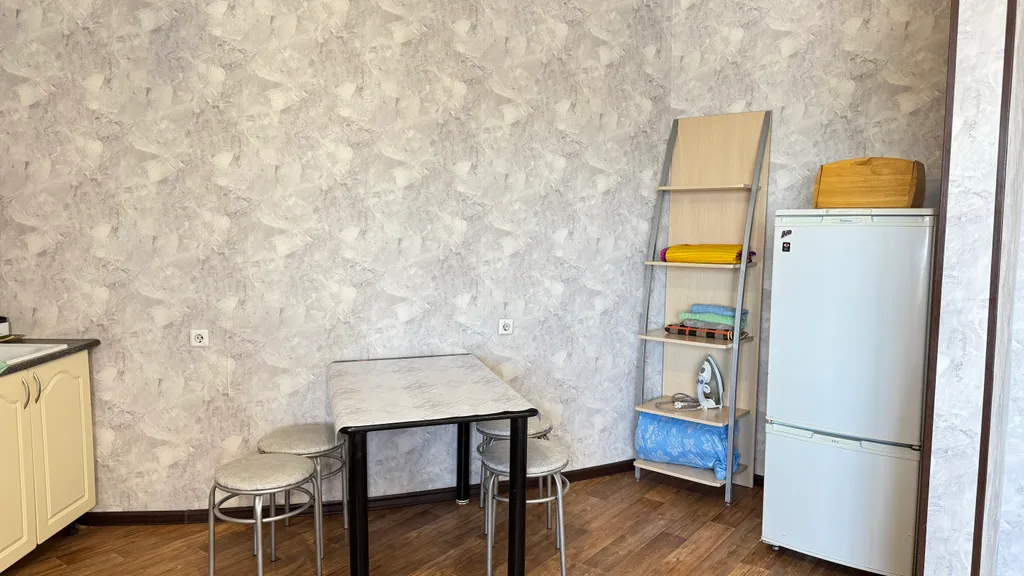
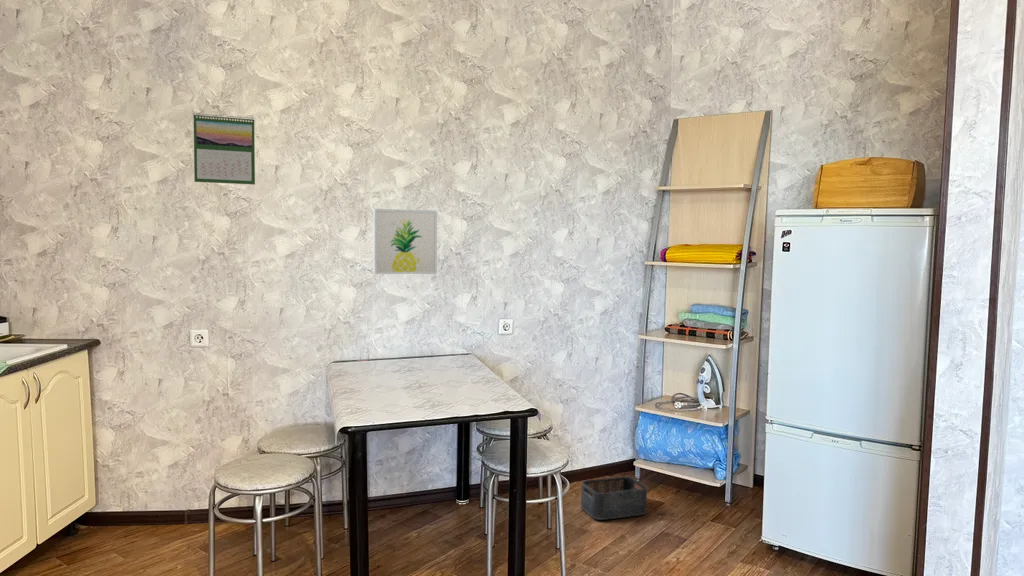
+ calendar [193,112,256,186]
+ wall art [372,208,438,275]
+ storage bin [580,475,648,521]
